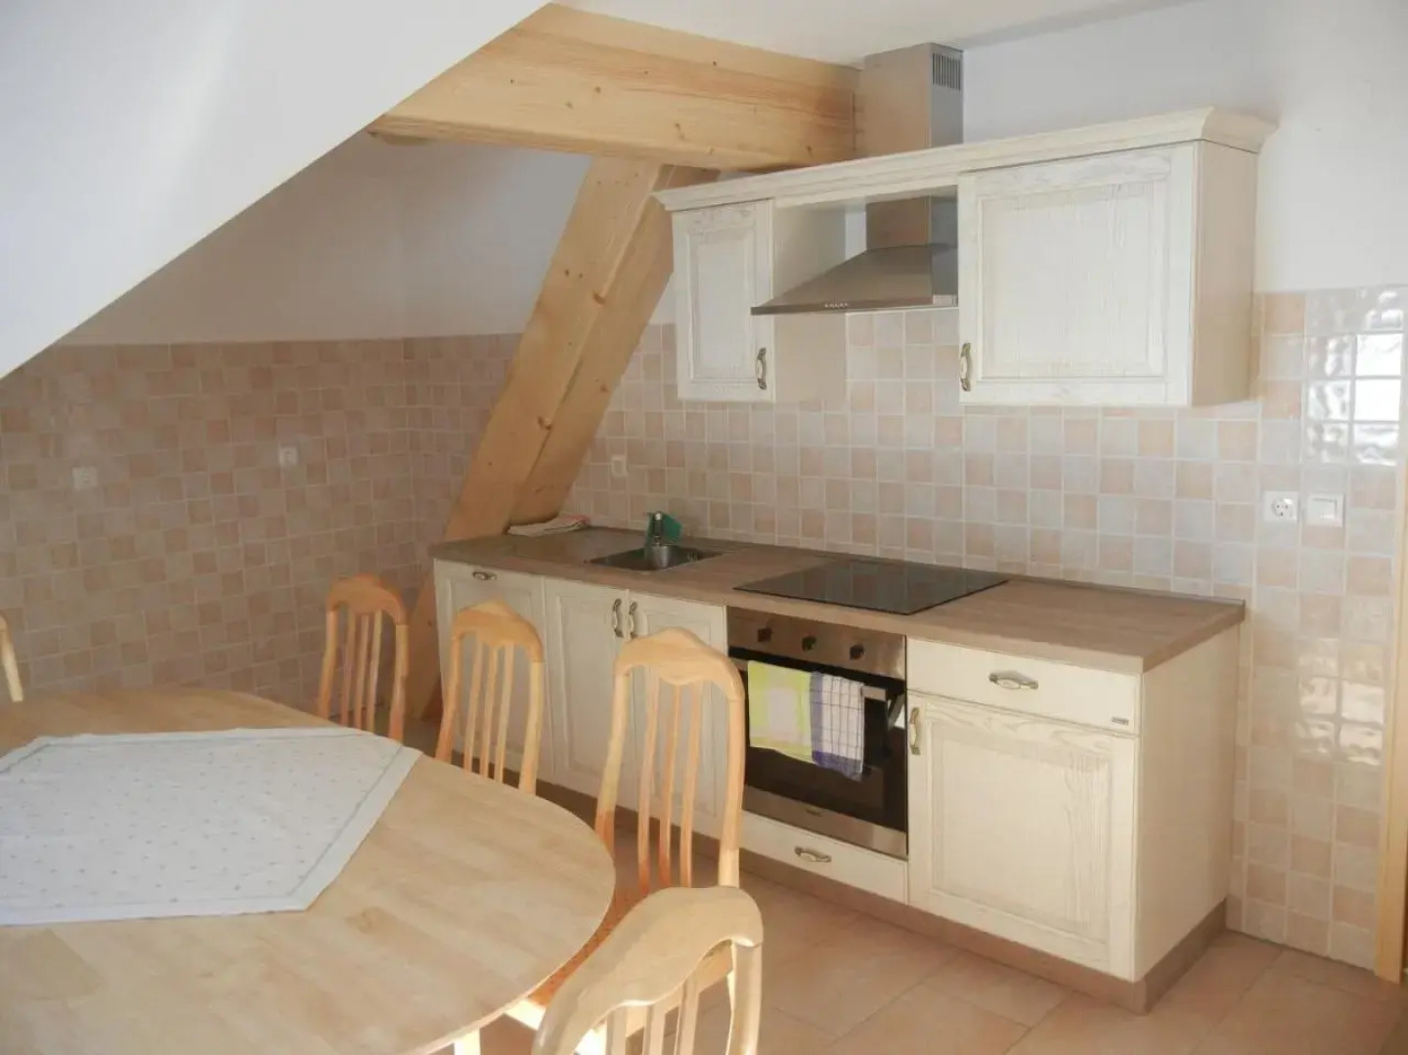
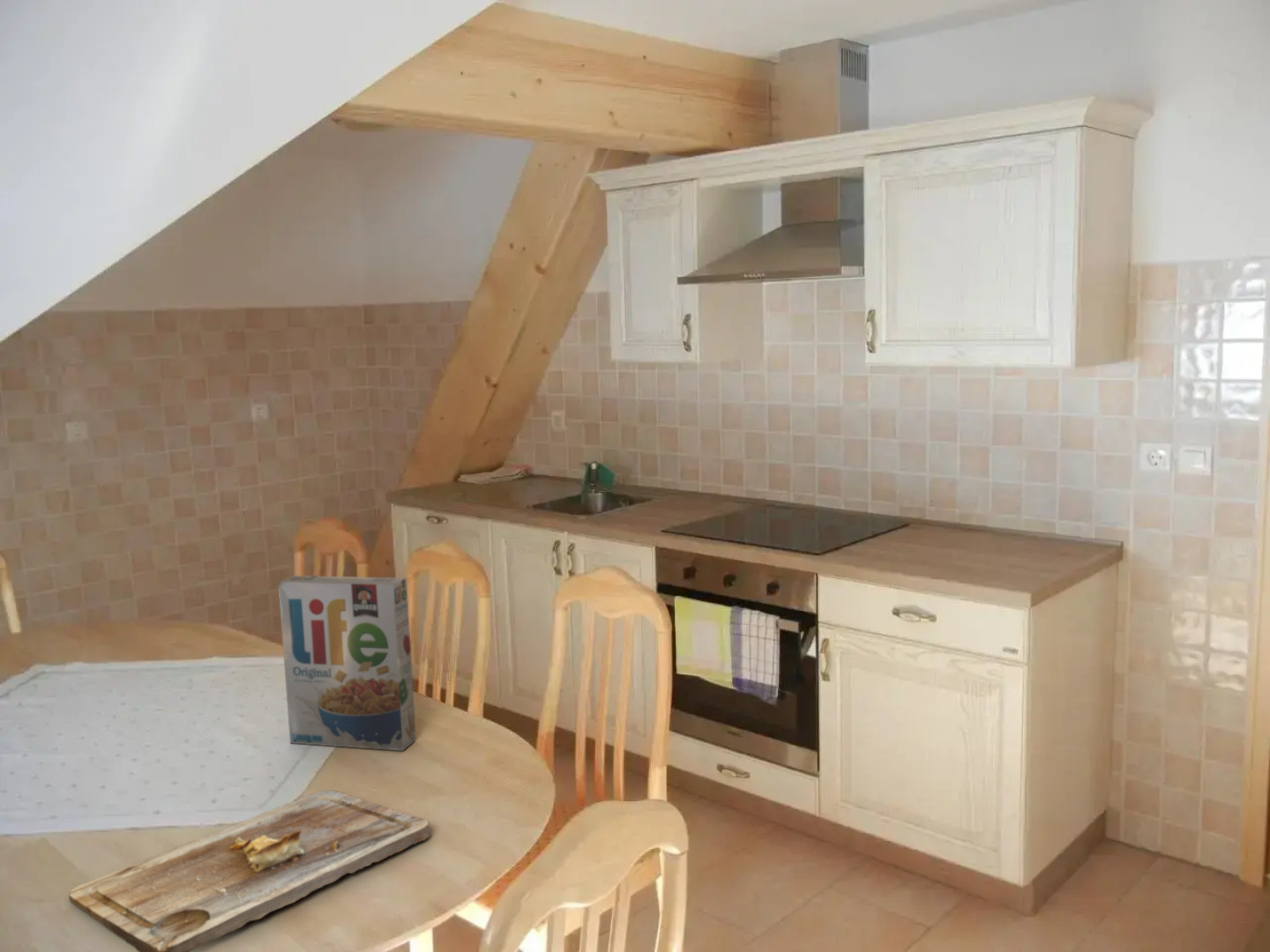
+ cutting board [68,789,430,952]
+ cereal box [277,575,417,751]
